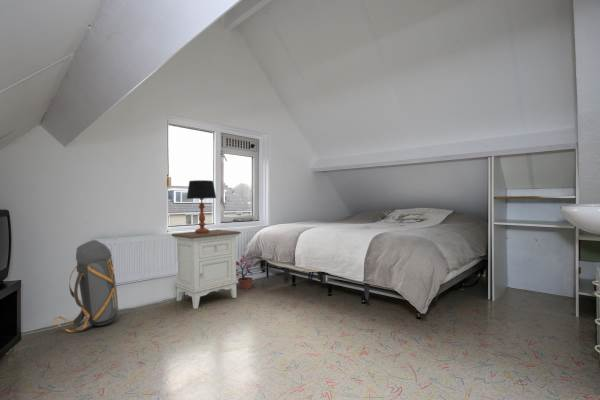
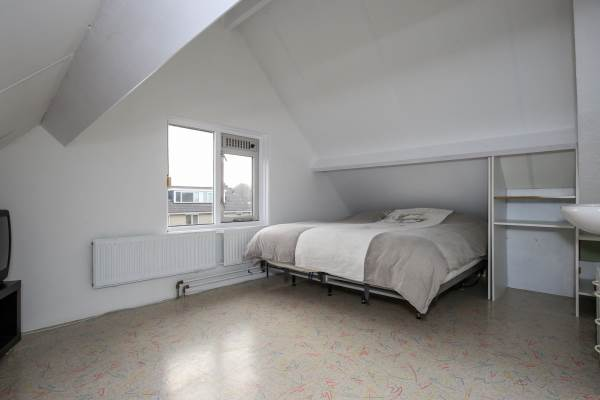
- backpack [53,239,119,333]
- table lamp [186,179,217,234]
- nightstand [171,229,242,310]
- potted plant [236,255,255,292]
